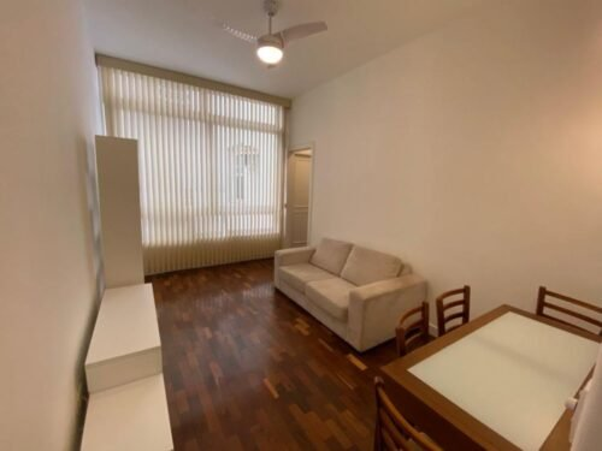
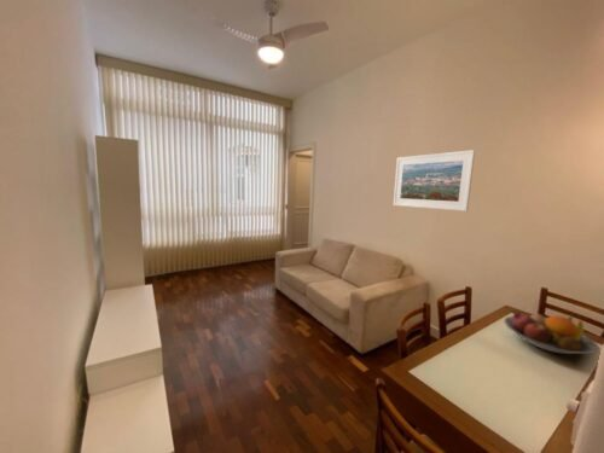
+ fruit bowl [503,310,600,355]
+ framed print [393,149,476,213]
